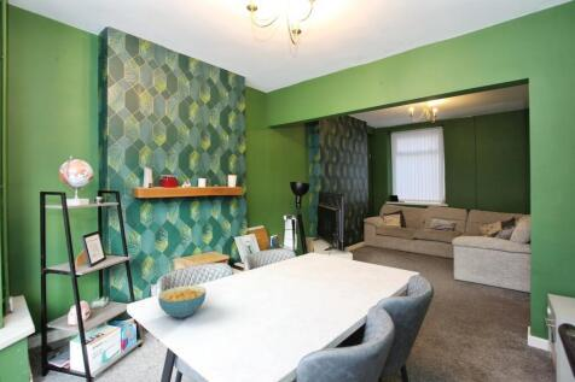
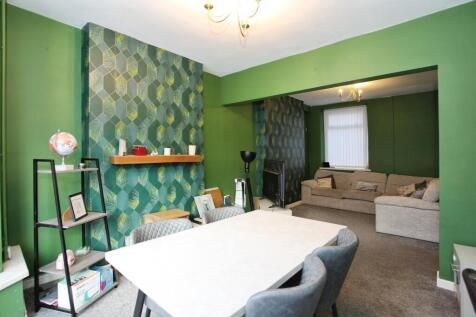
- cereal bowl [157,284,207,319]
